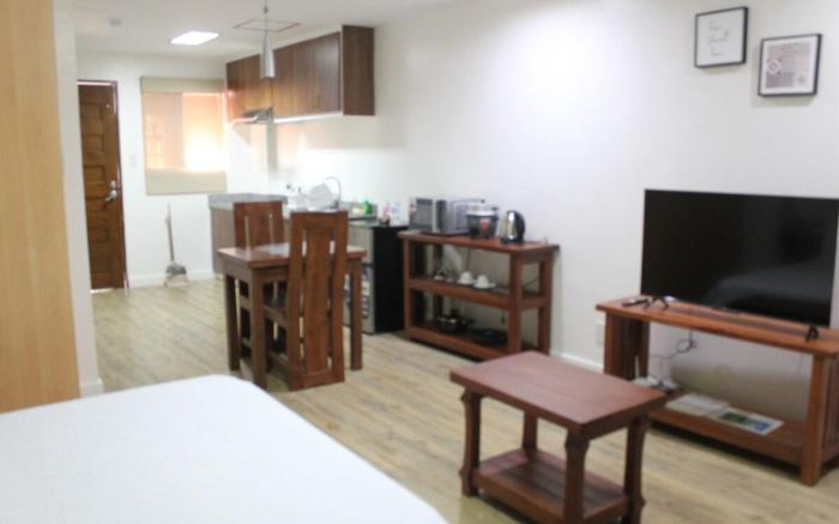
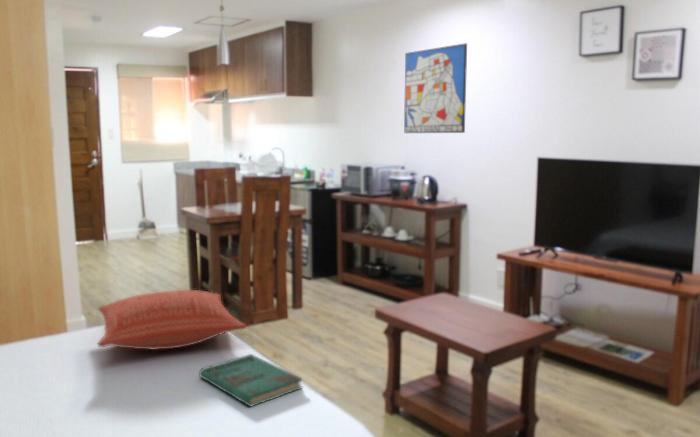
+ wall art [403,42,468,134]
+ pillow [97,289,247,351]
+ book [198,353,303,408]
